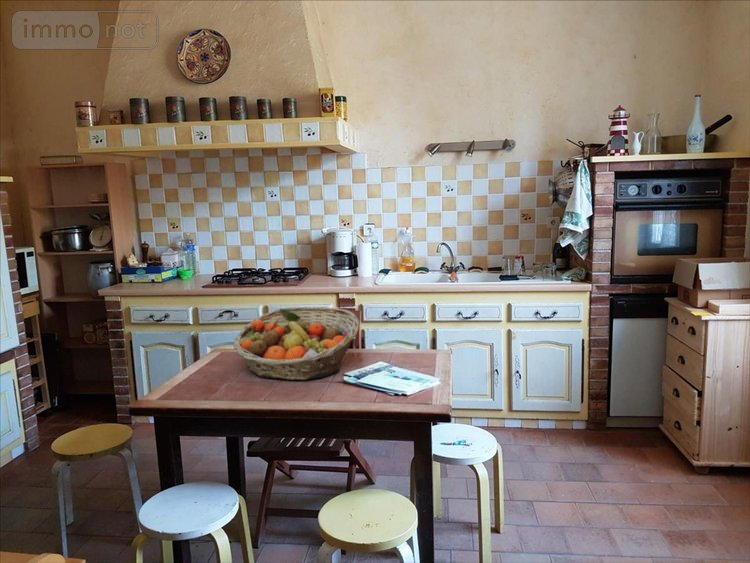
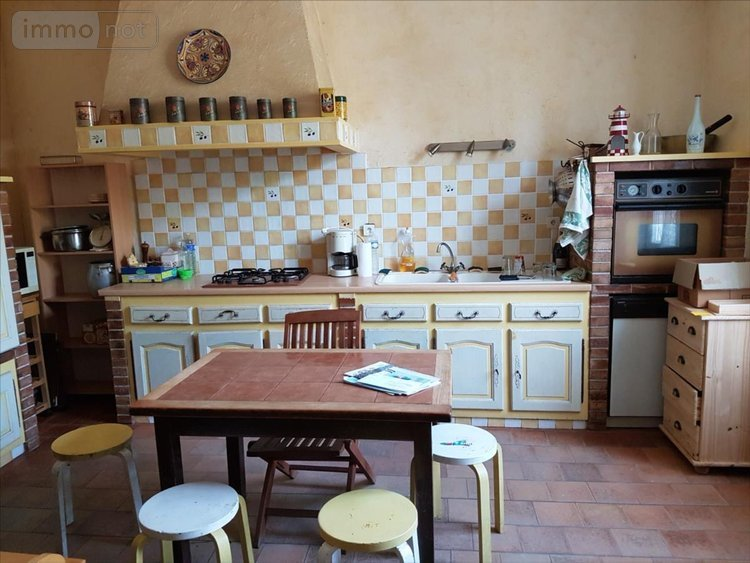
- fruit basket [233,306,360,381]
